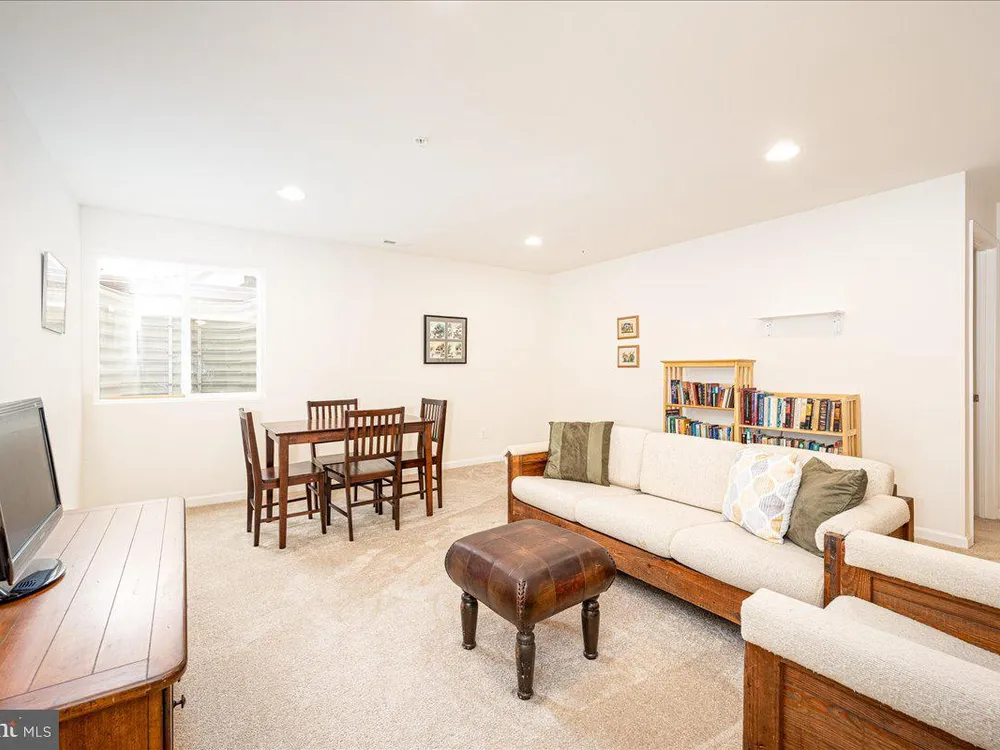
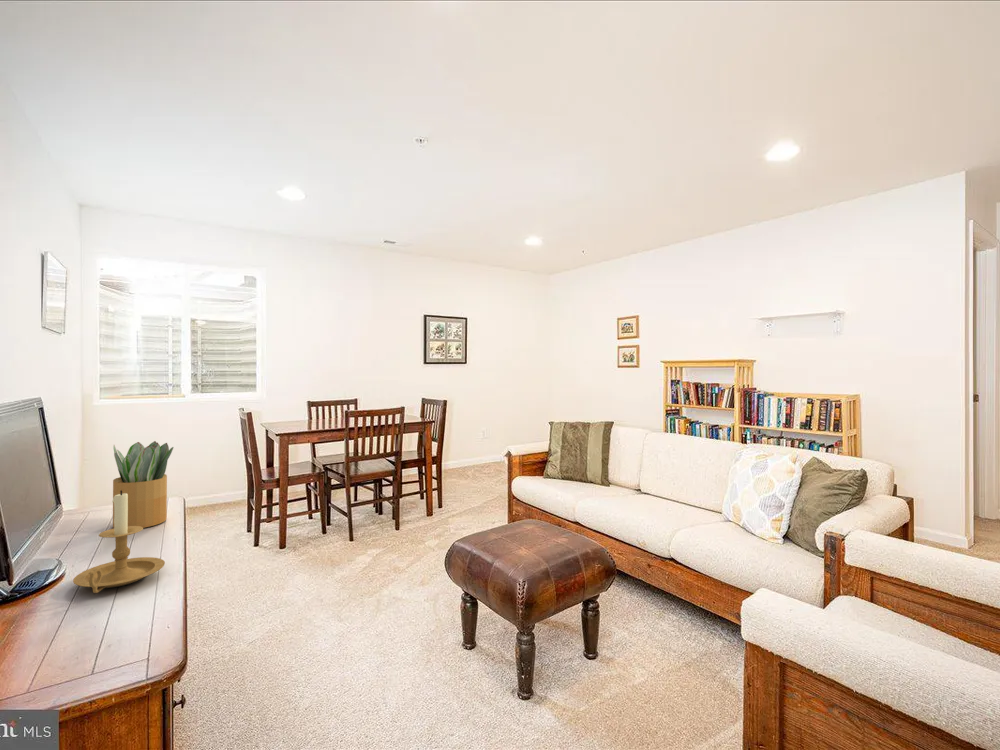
+ candle holder [72,490,166,594]
+ potted plant [112,440,175,529]
